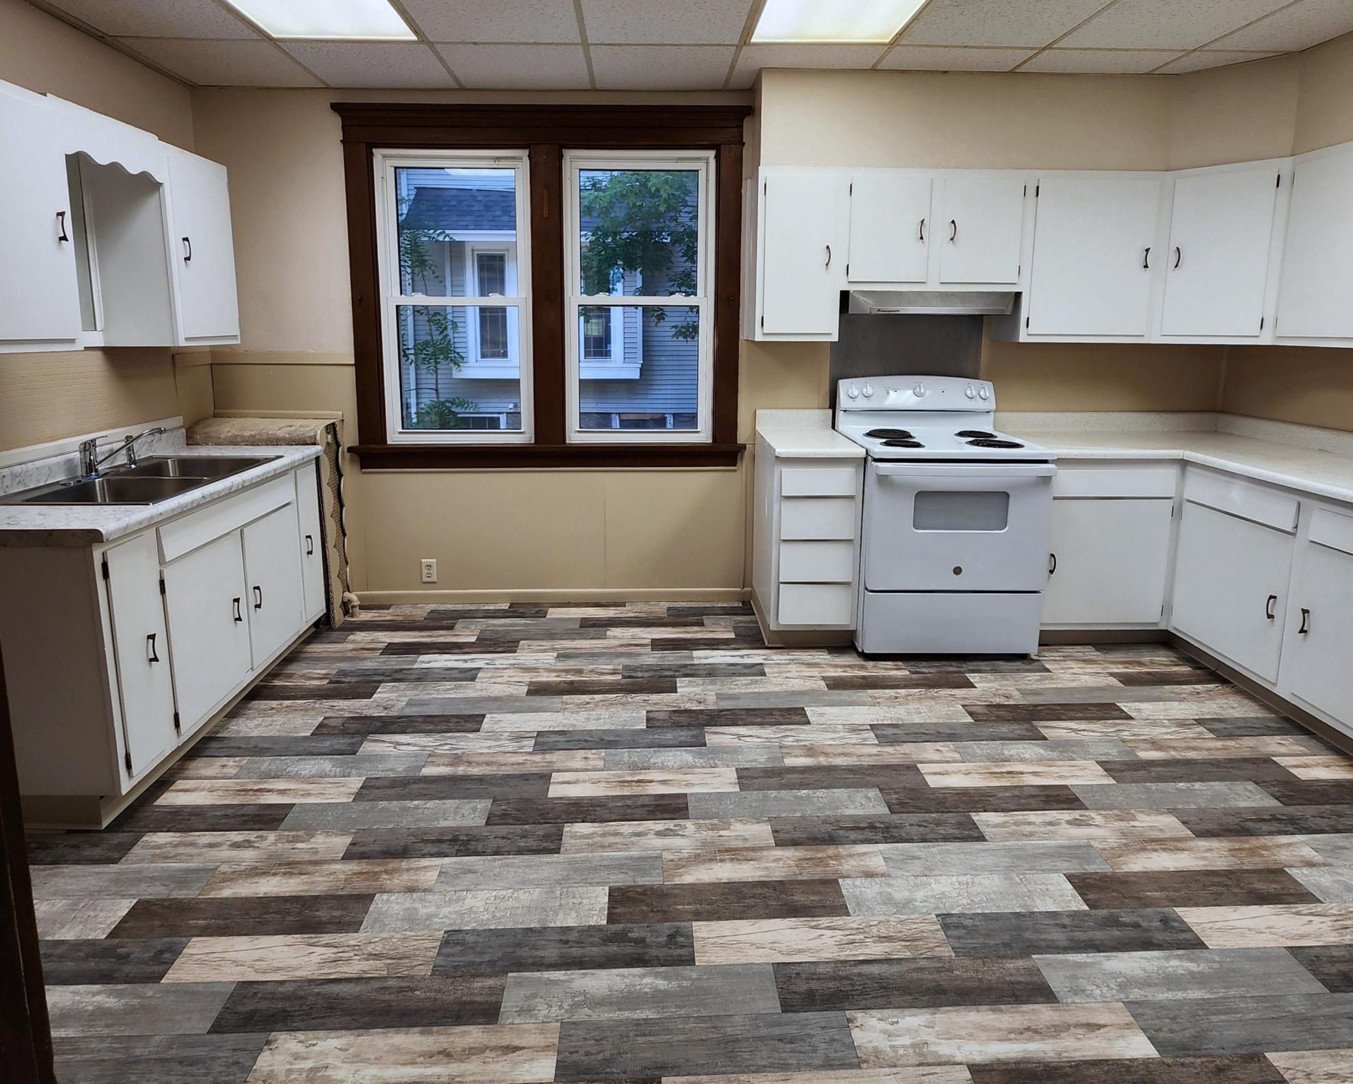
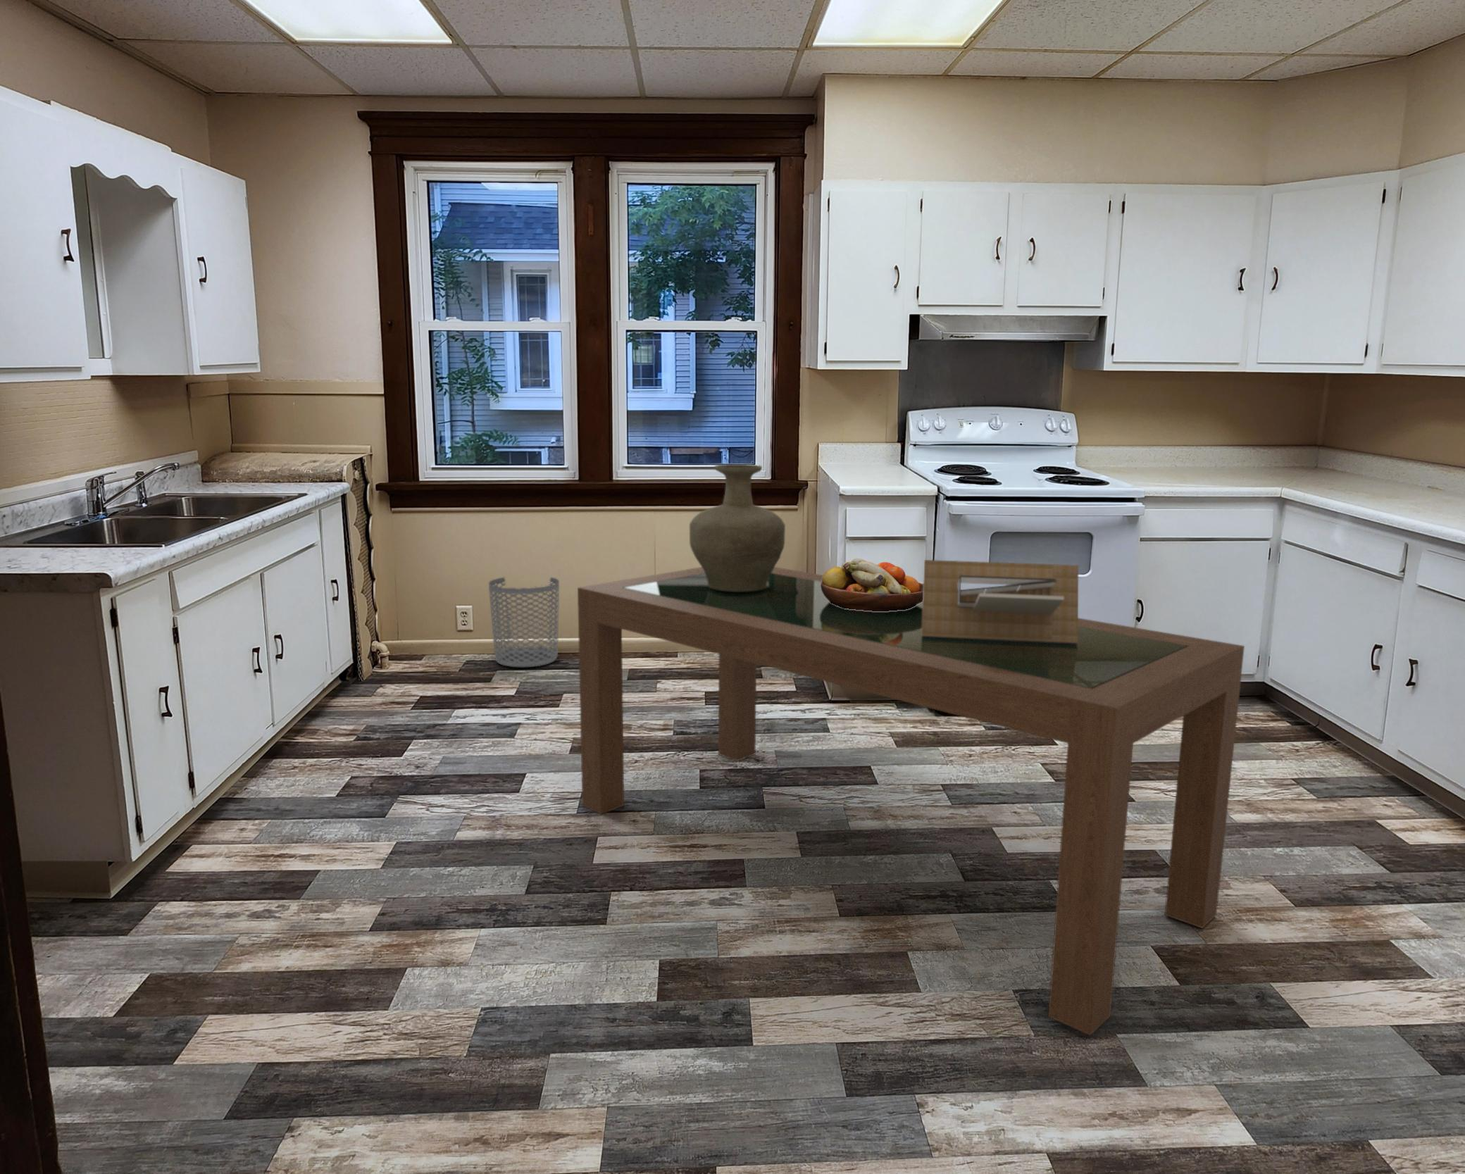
+ waste bin [488,576,559,667]
+ dining table [577,567,1246,1036]
+ architectural model [922,559,1079,643]
+ vase [689,464,786,592]
+ fruit bowl [821,558,924,611]
